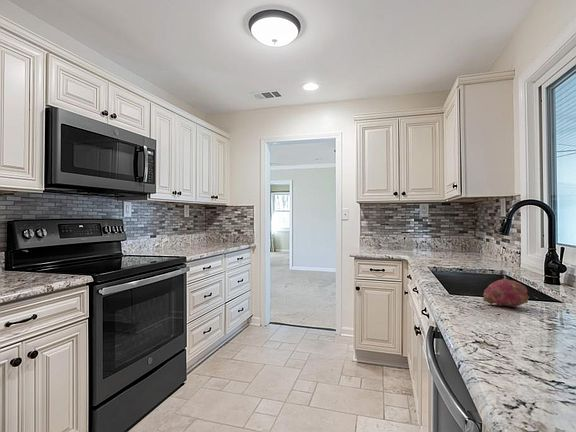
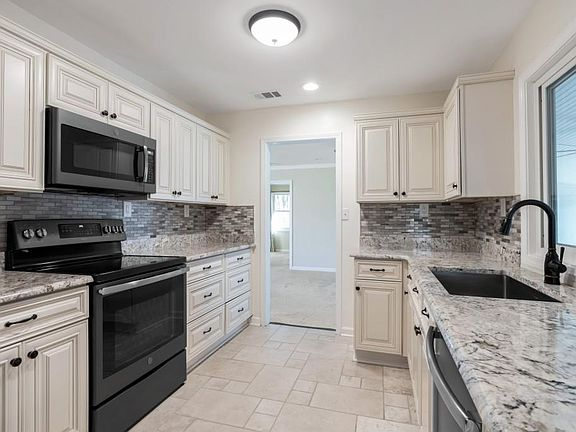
- fruit [482,277,530,308]
